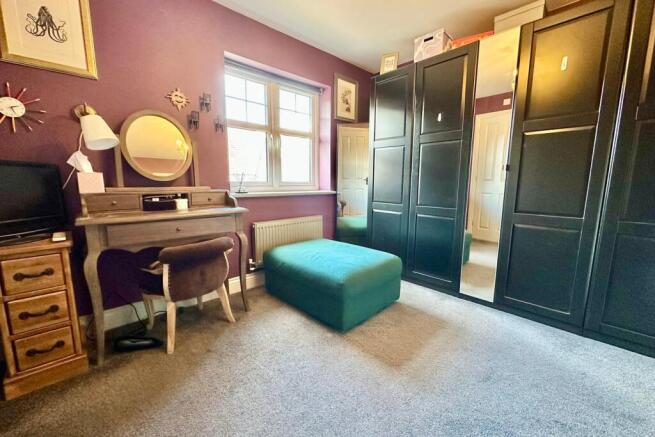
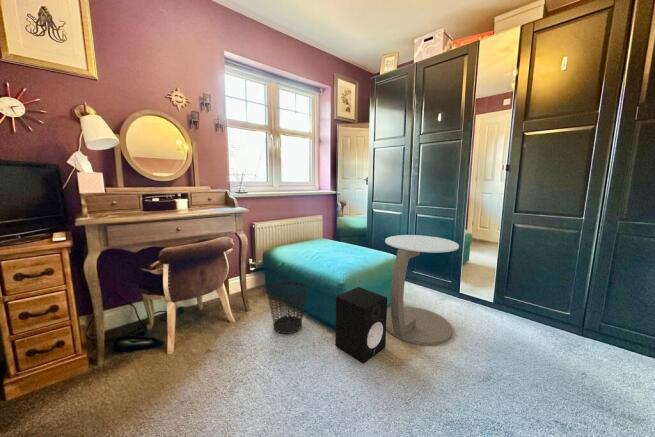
+ speaker [334,286,388,364]
+ side table [384,234,460,346]
+ wastebasket [266,280,308,335]
